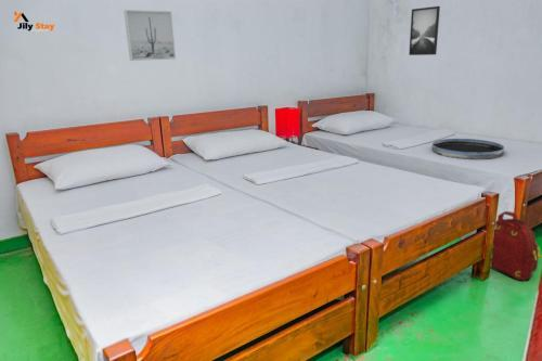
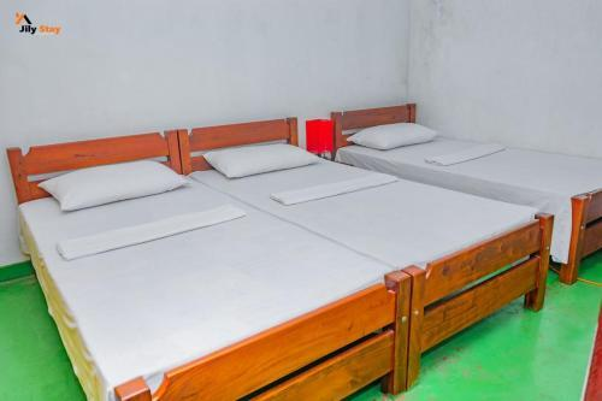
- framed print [408,5,441,56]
- wall art [122,9,177,62]
- backpack [489,210,541,282]
- tray [431,138,505,160]
